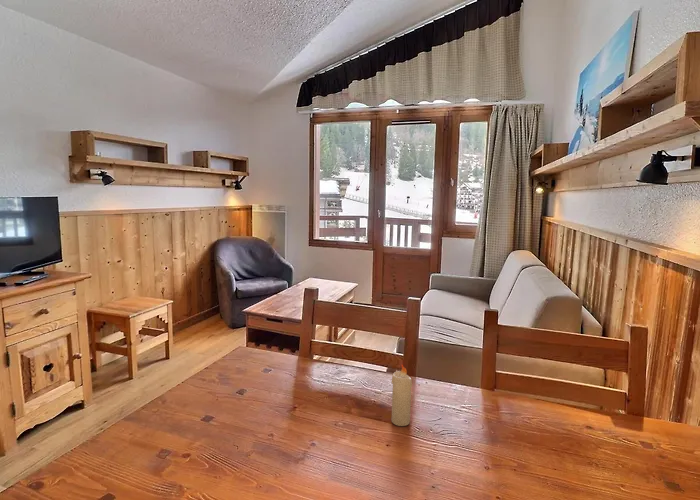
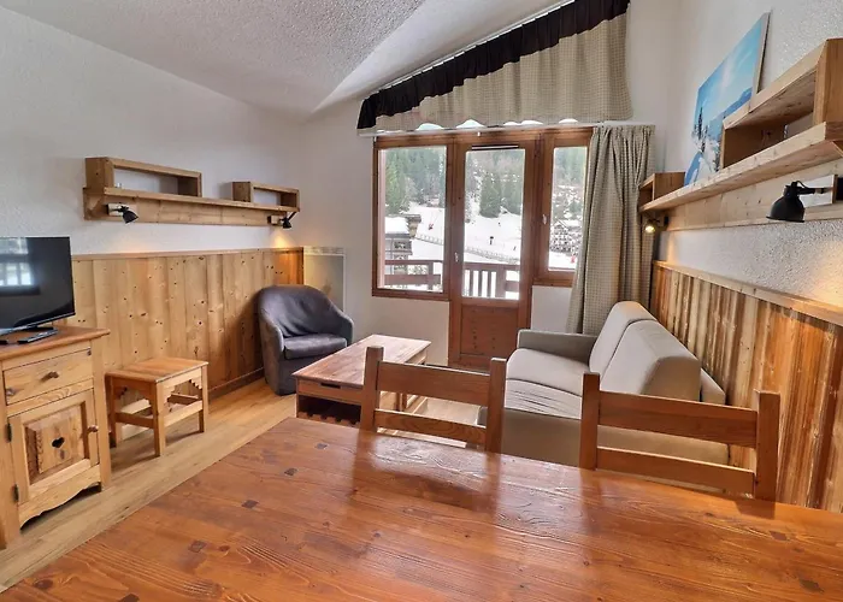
- candle [391,364,413,427]
